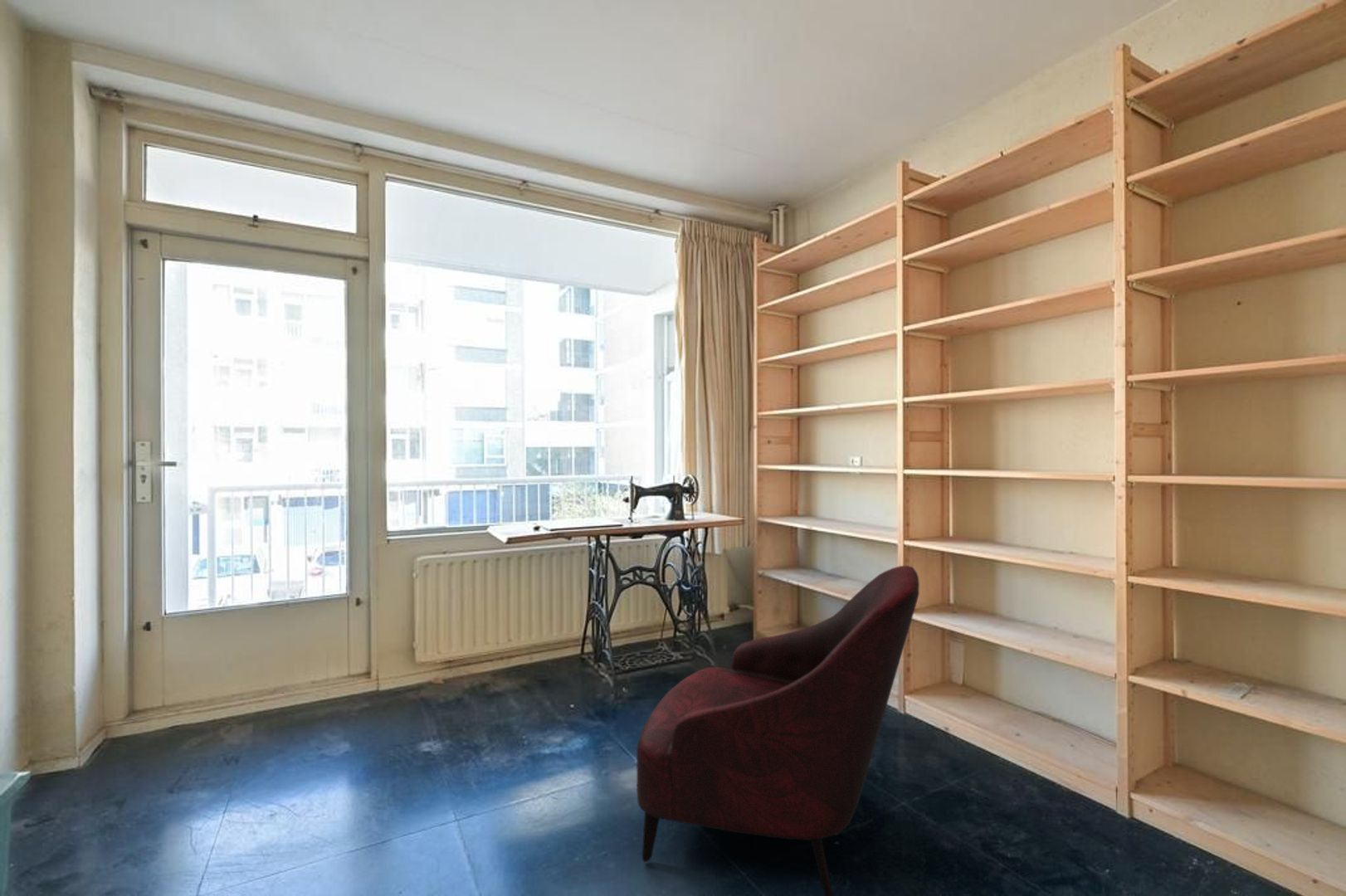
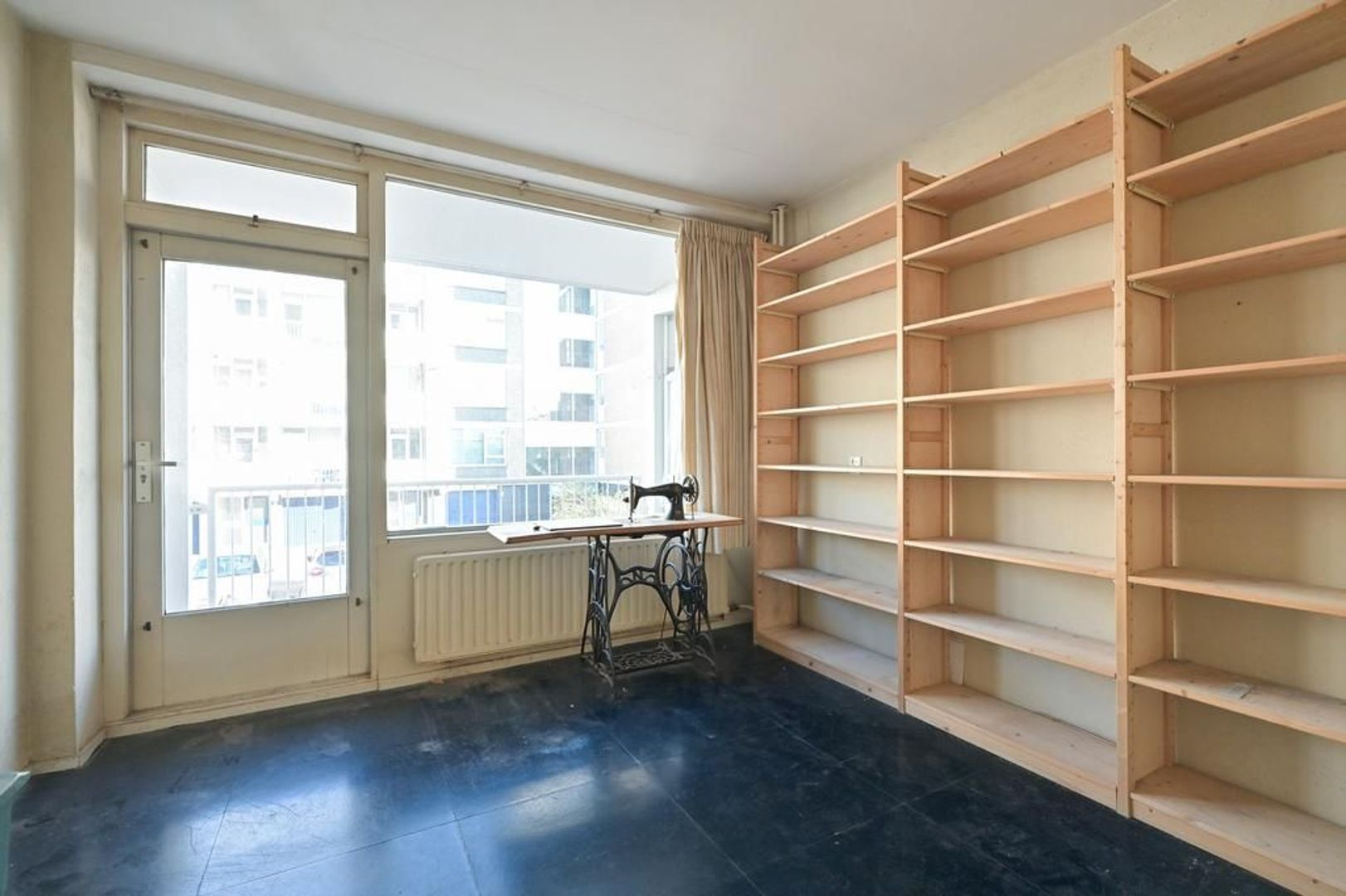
- armchair [636,565,920,896]
